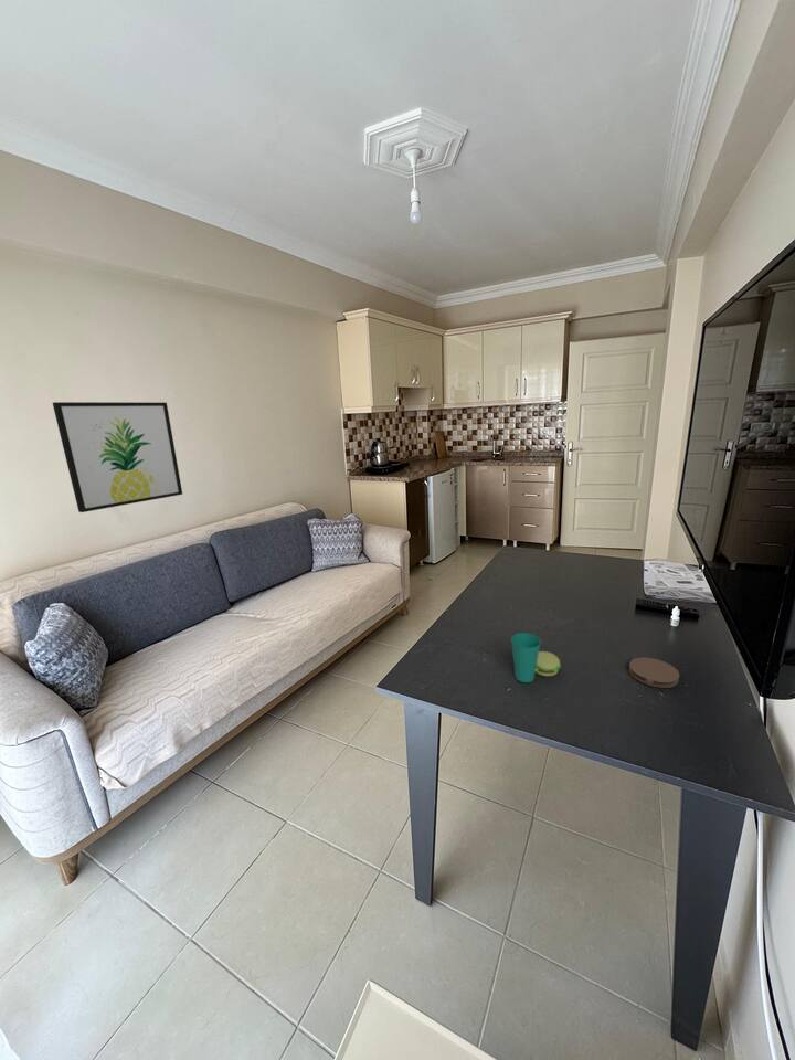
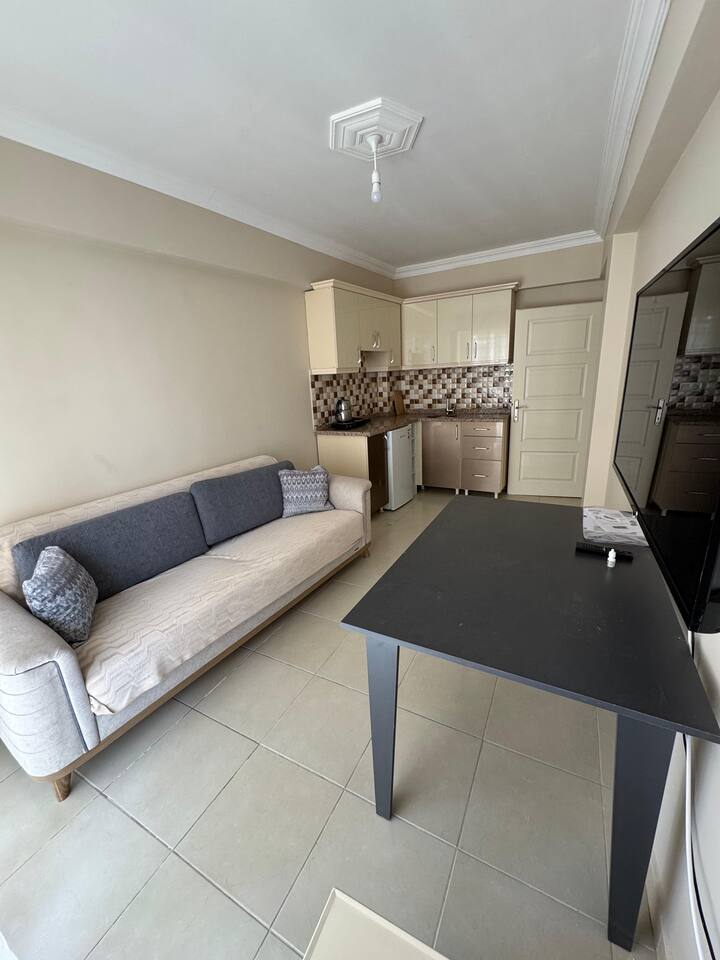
- cup [510,632,562,683]
- coaster [628,656,680,689]
- wall art [52,401,183,513]
